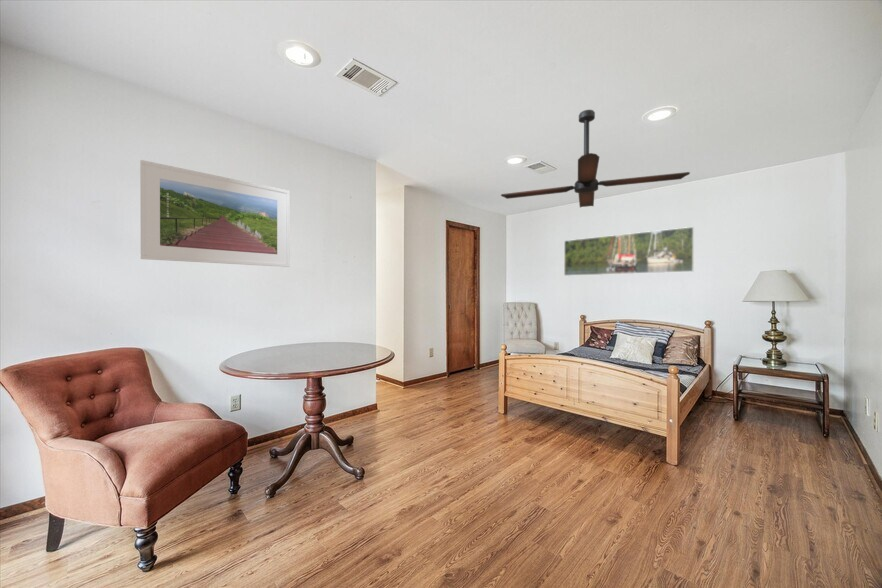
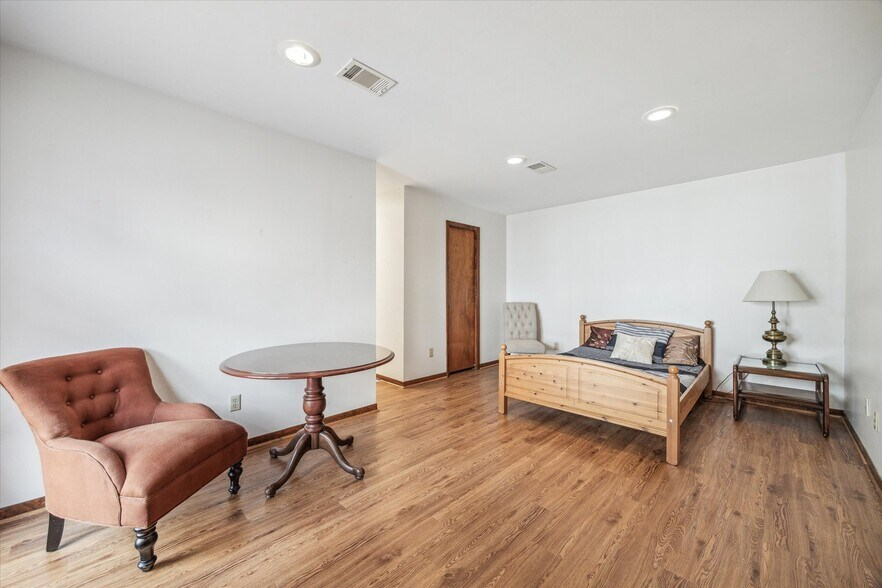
- ceiling fan [500,109,691,208]
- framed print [563,226,695,277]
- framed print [139,159,290,268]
